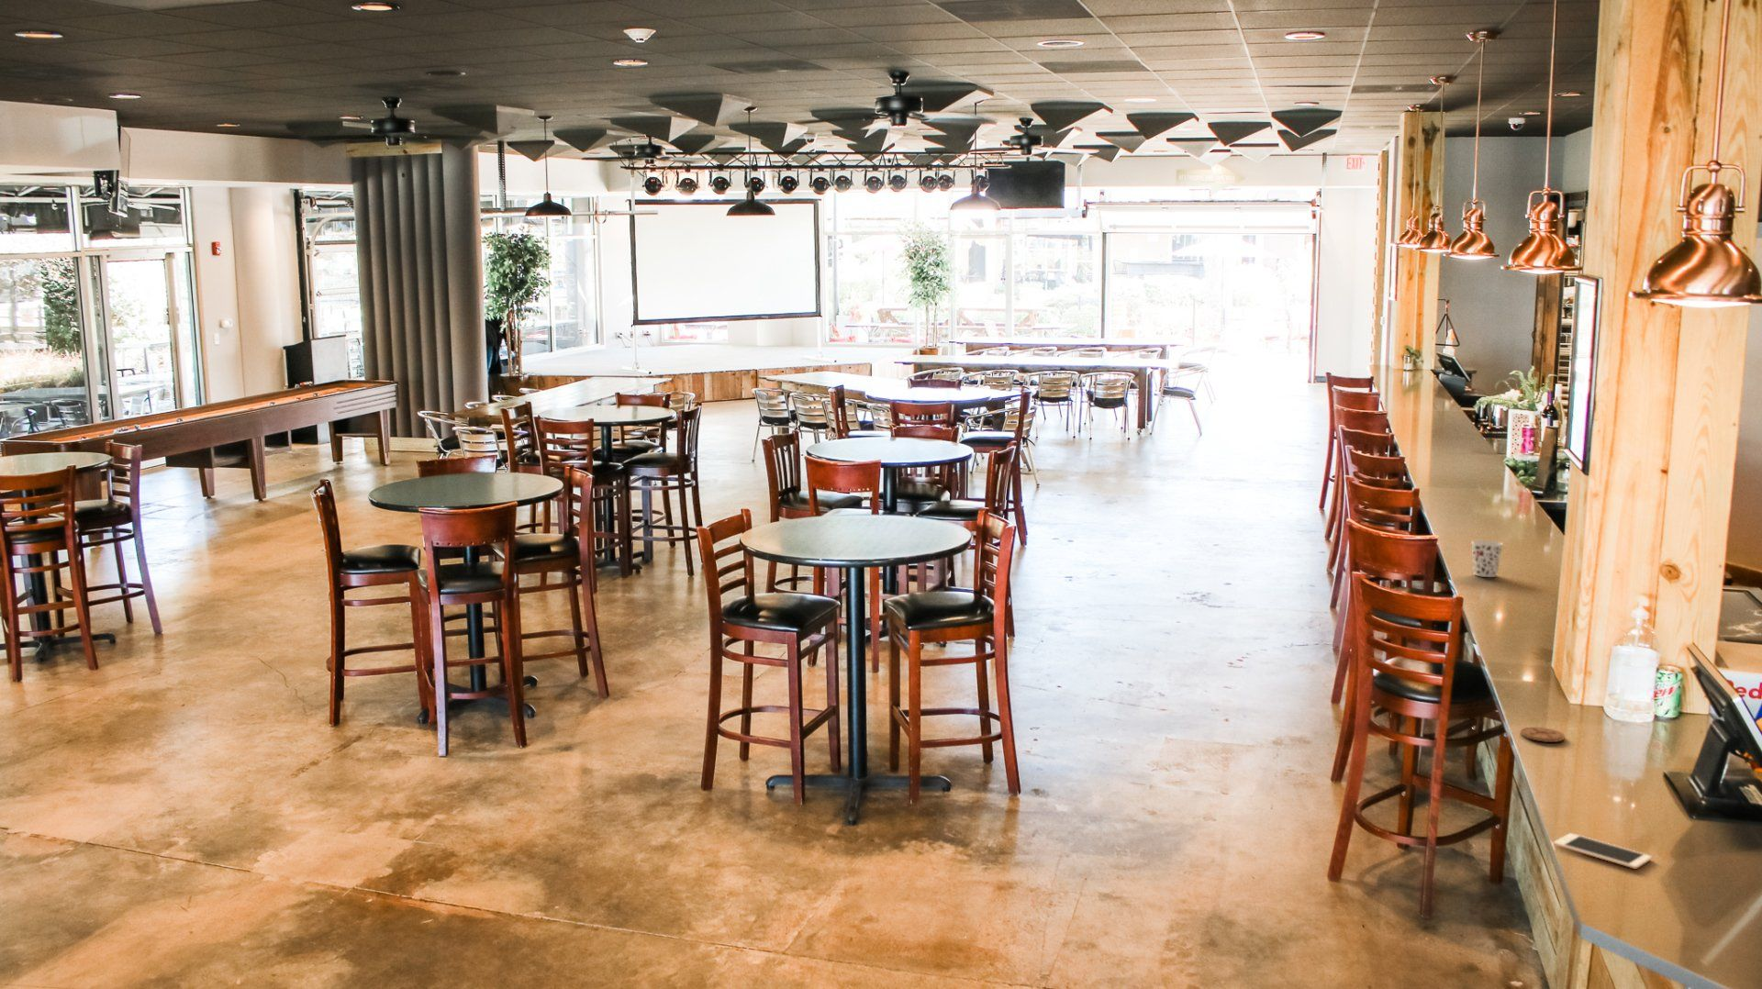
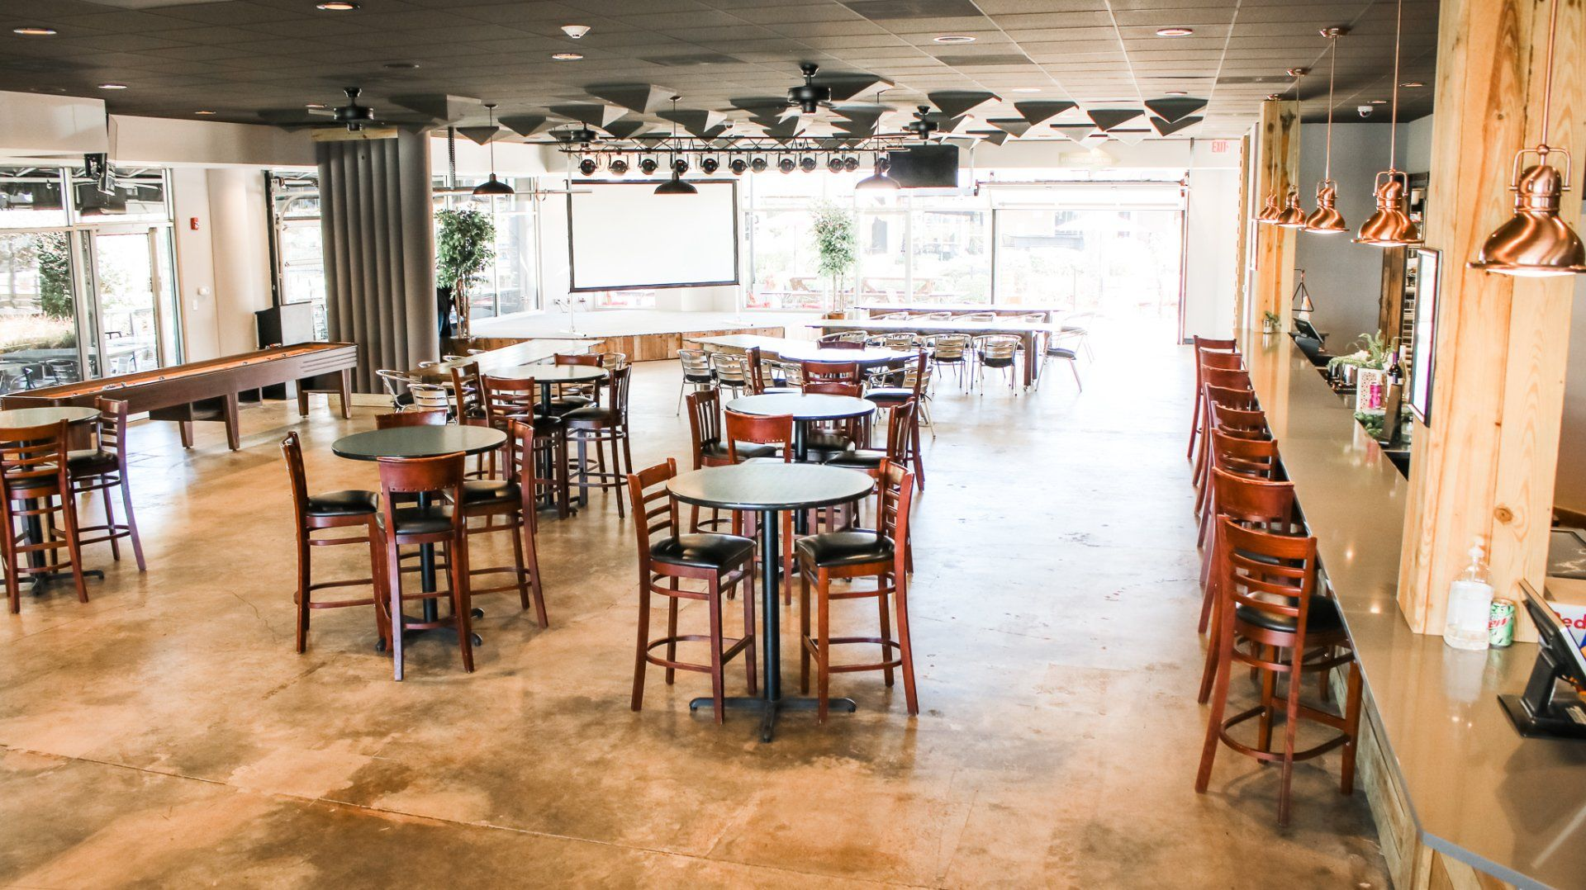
- cup [1470,540,1504,577]
- coaster [1520,726,1566,743]
- cell phone [1553,832,1653,869]
